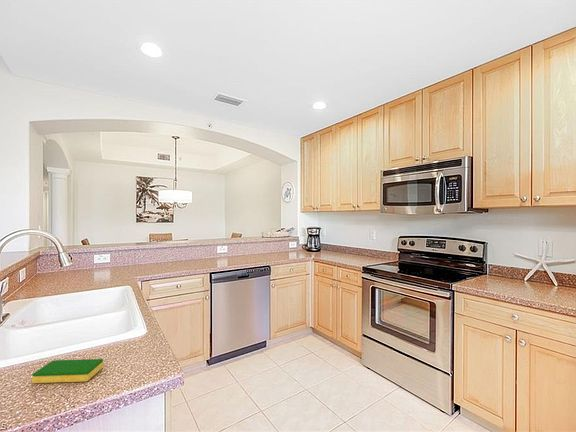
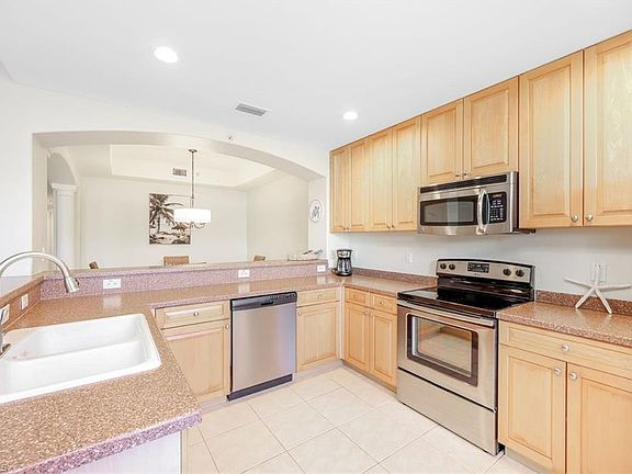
- dish sponge [31,358,104,384]
